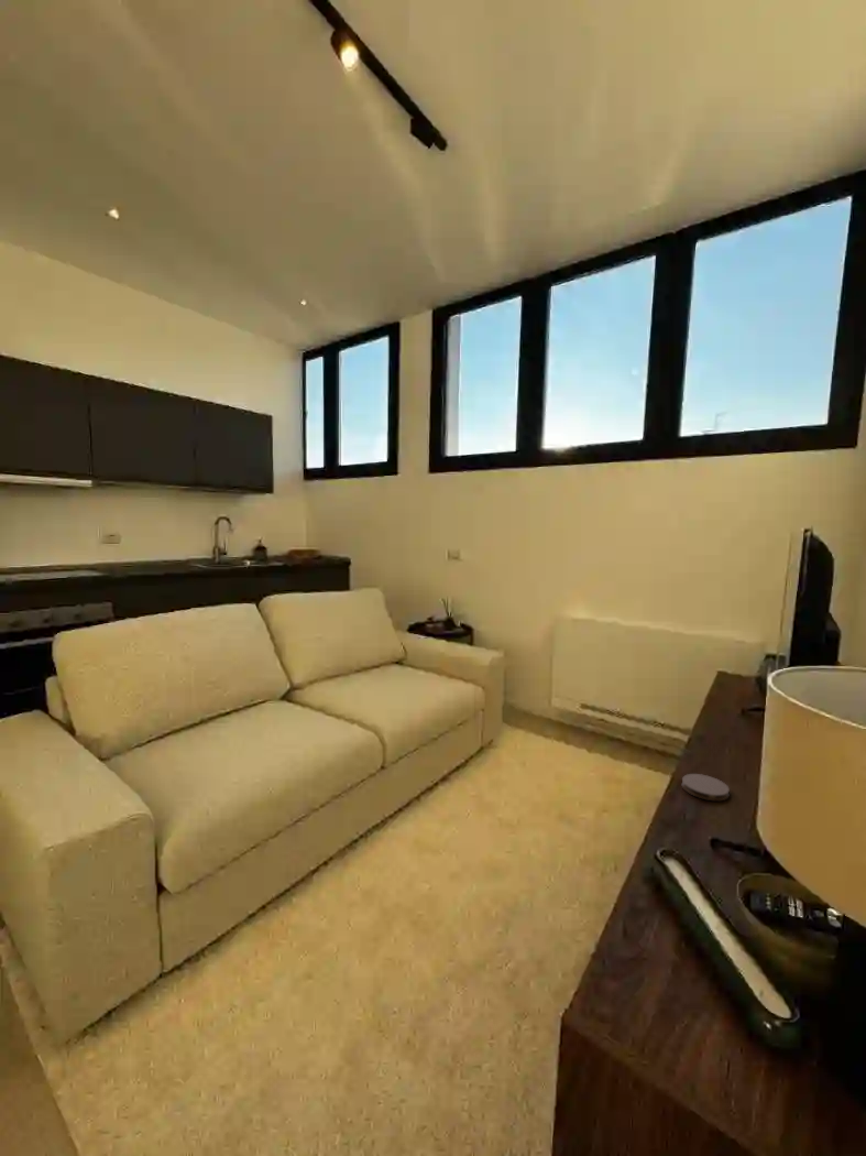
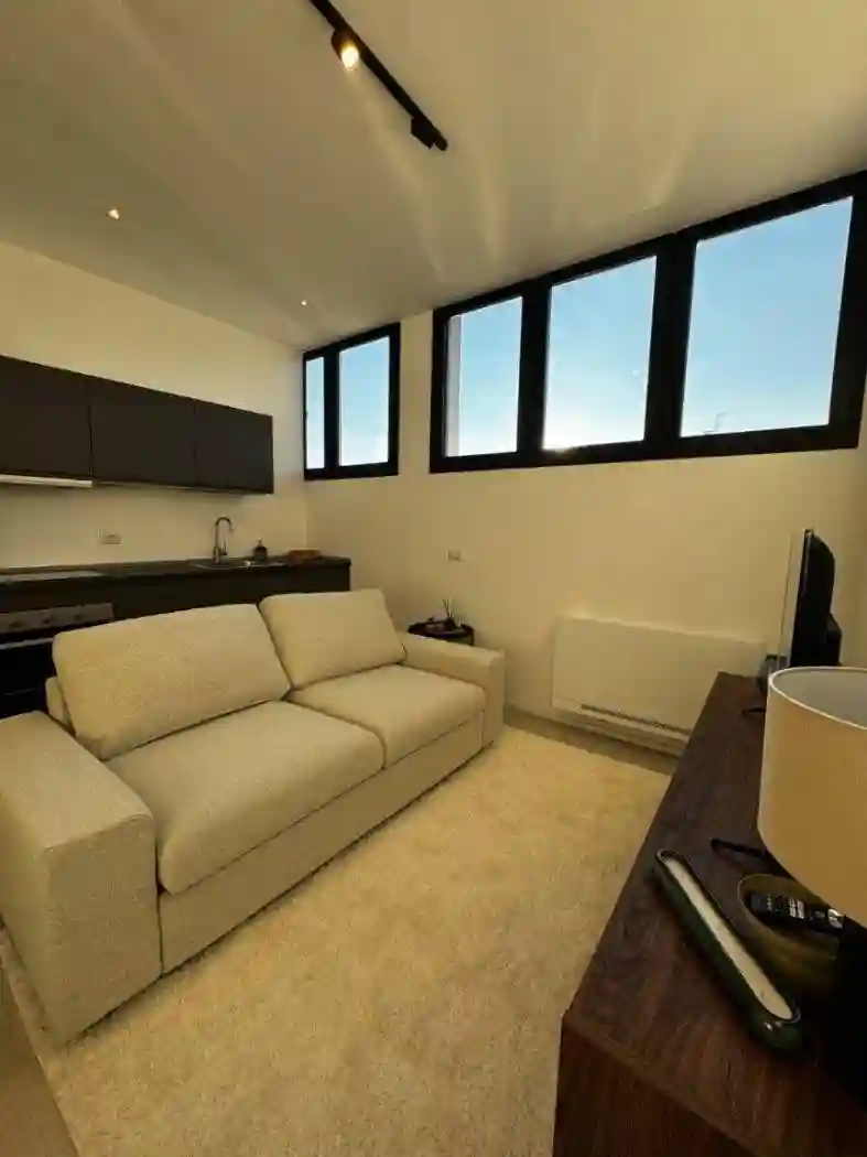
- coaster [681,773,731,801]
